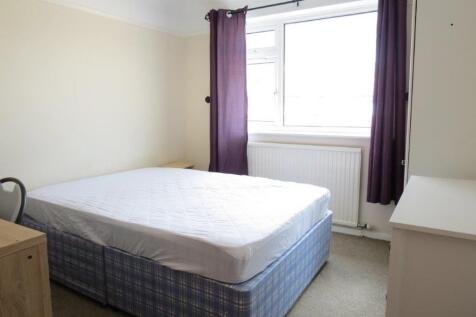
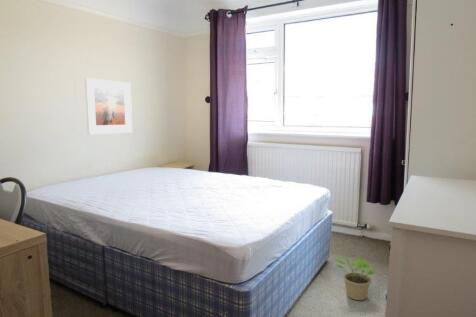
+ potted plant [335,254,376,301]
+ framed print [84,77,133,135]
